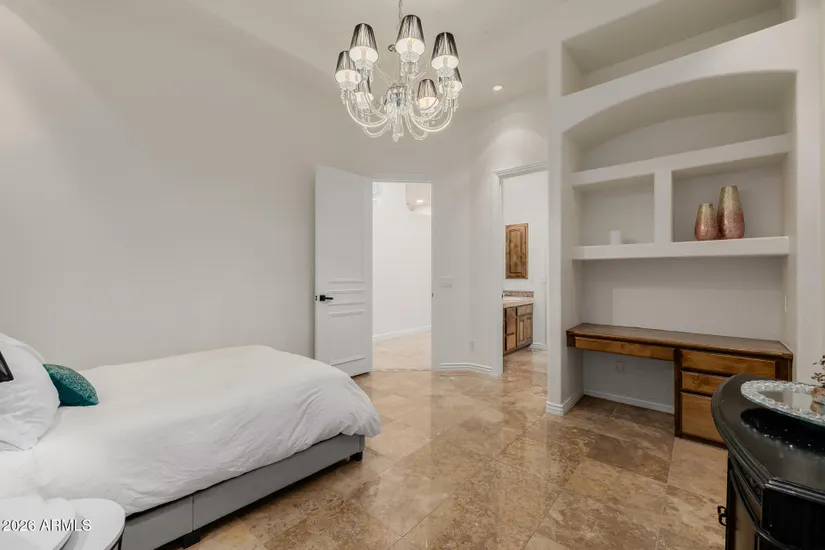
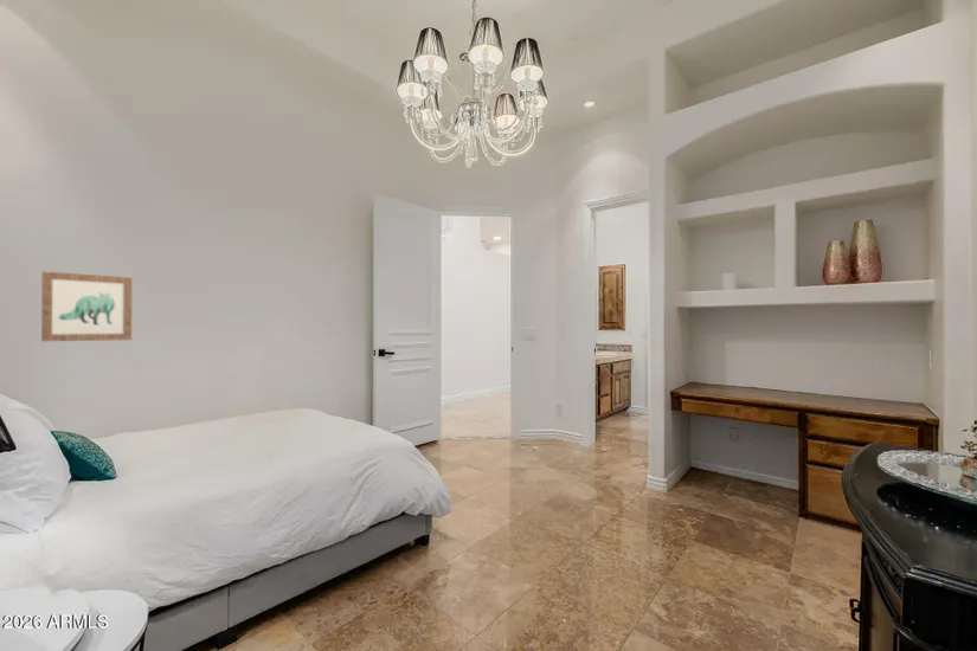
+ wall art [40,270,133,342]
